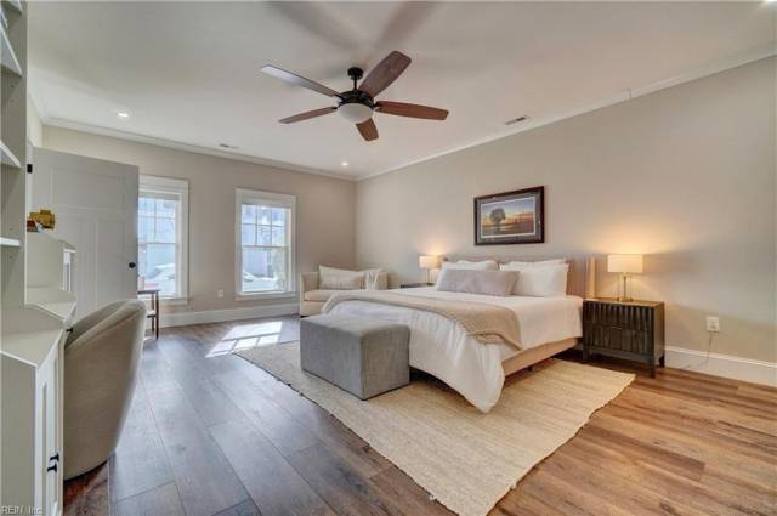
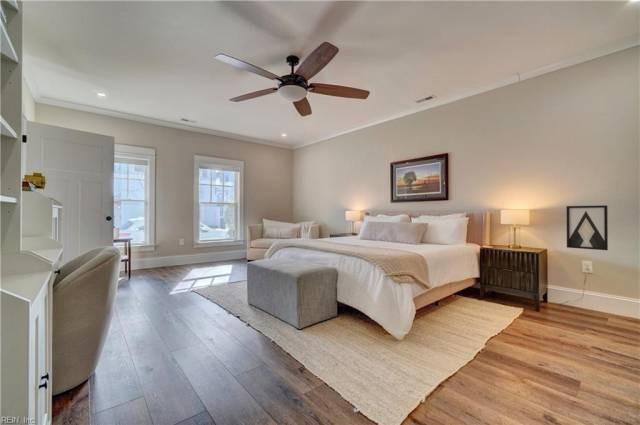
+ wall art [566,204,609,251]
